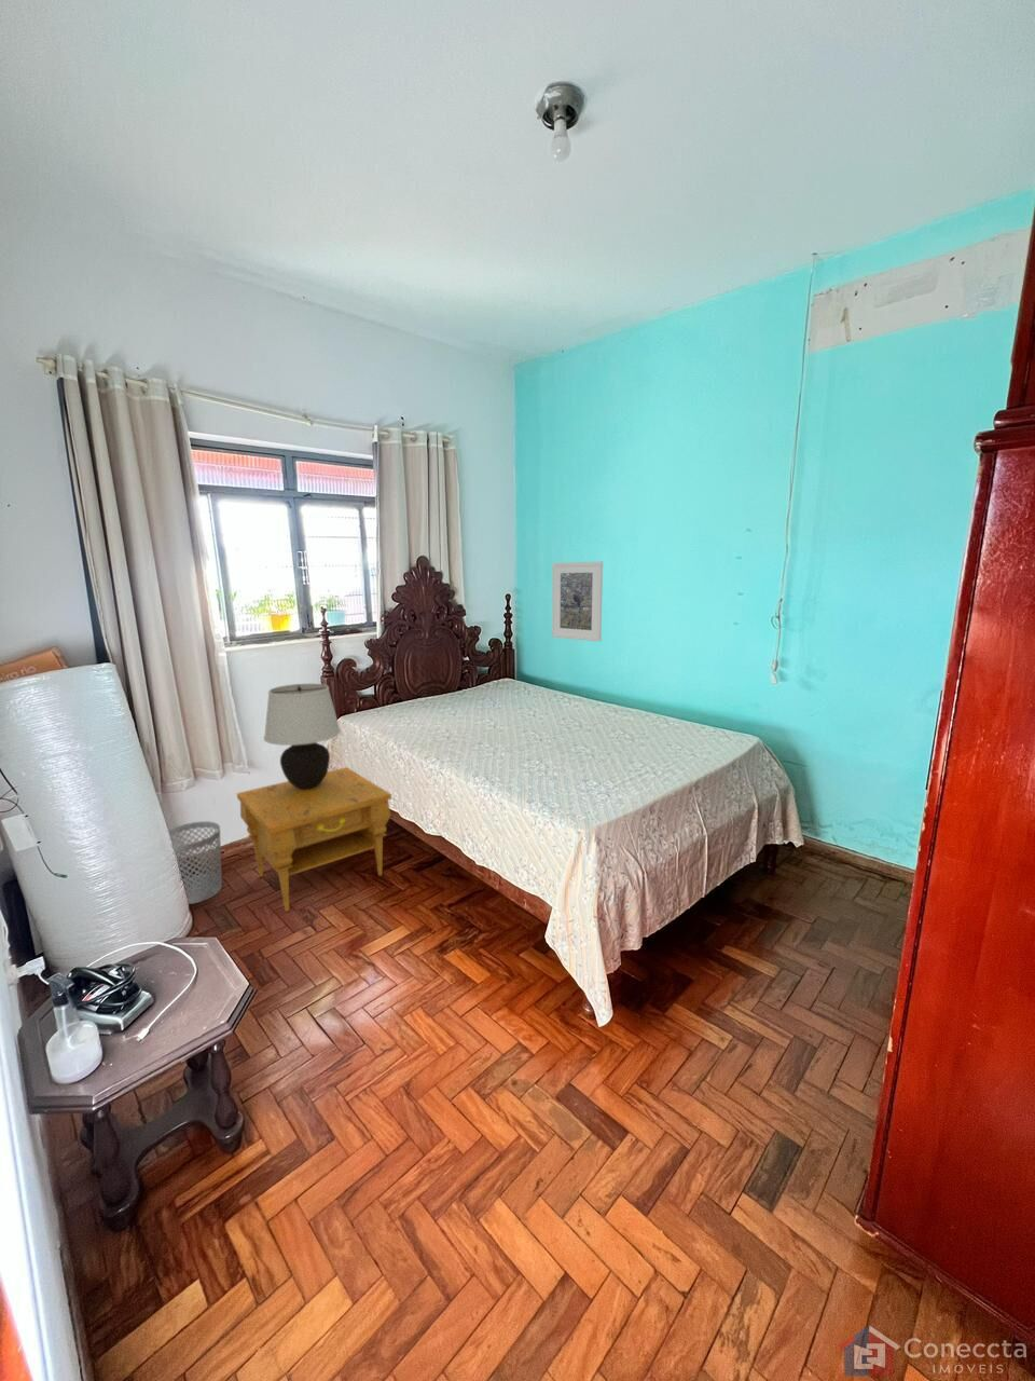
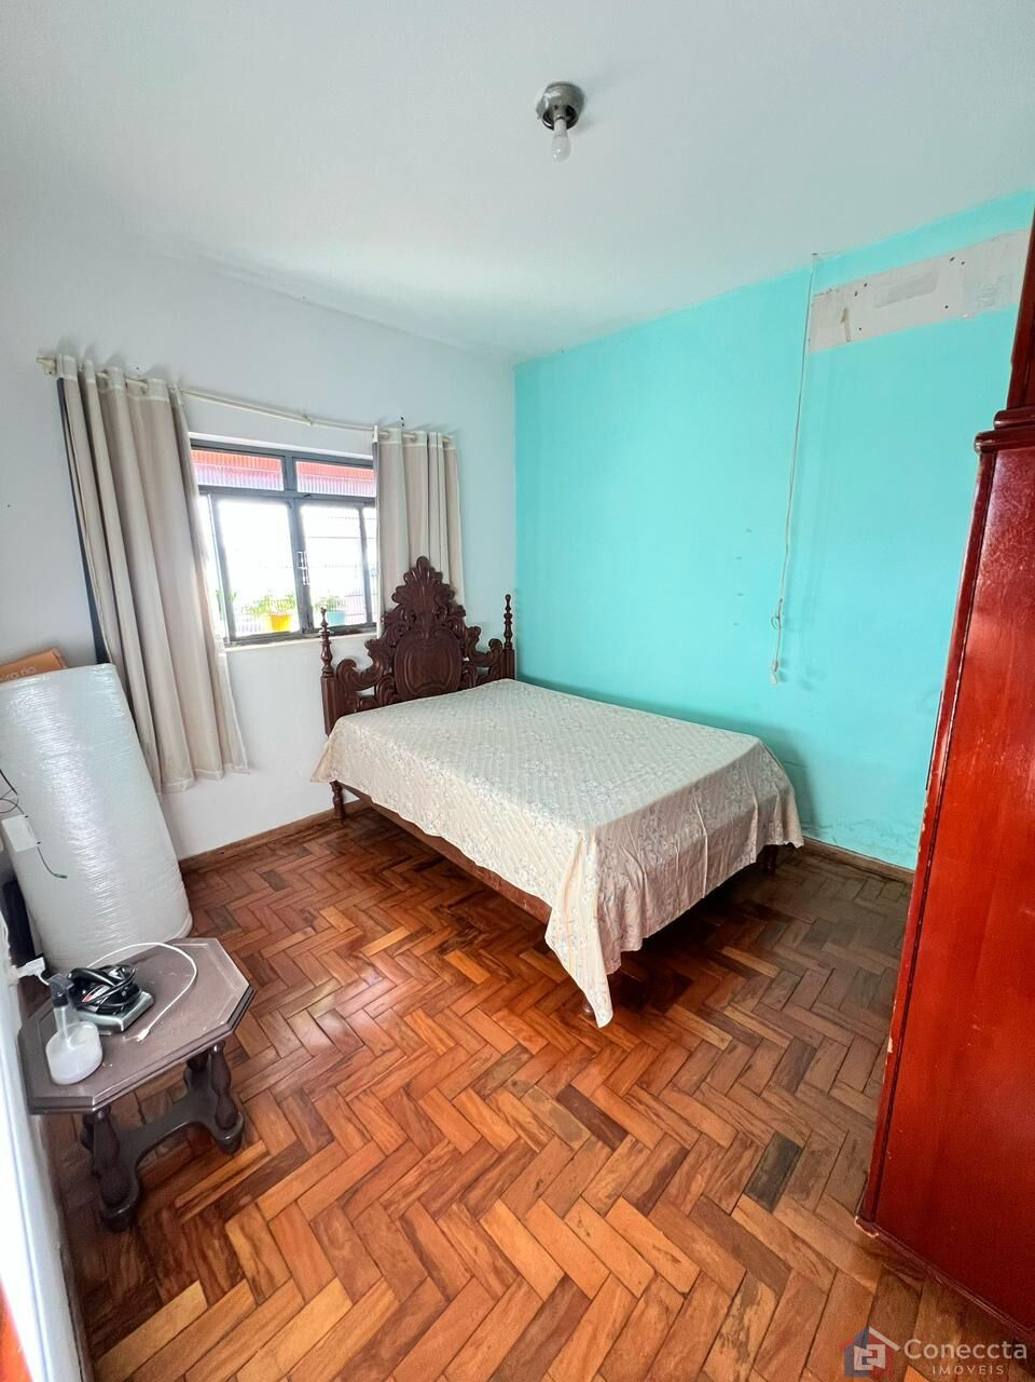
- nightstand [236,766,392,912]
- wastebasket [167,820,223,905]
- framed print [551,560,603,642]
- table lamp [263,683,341,789]
